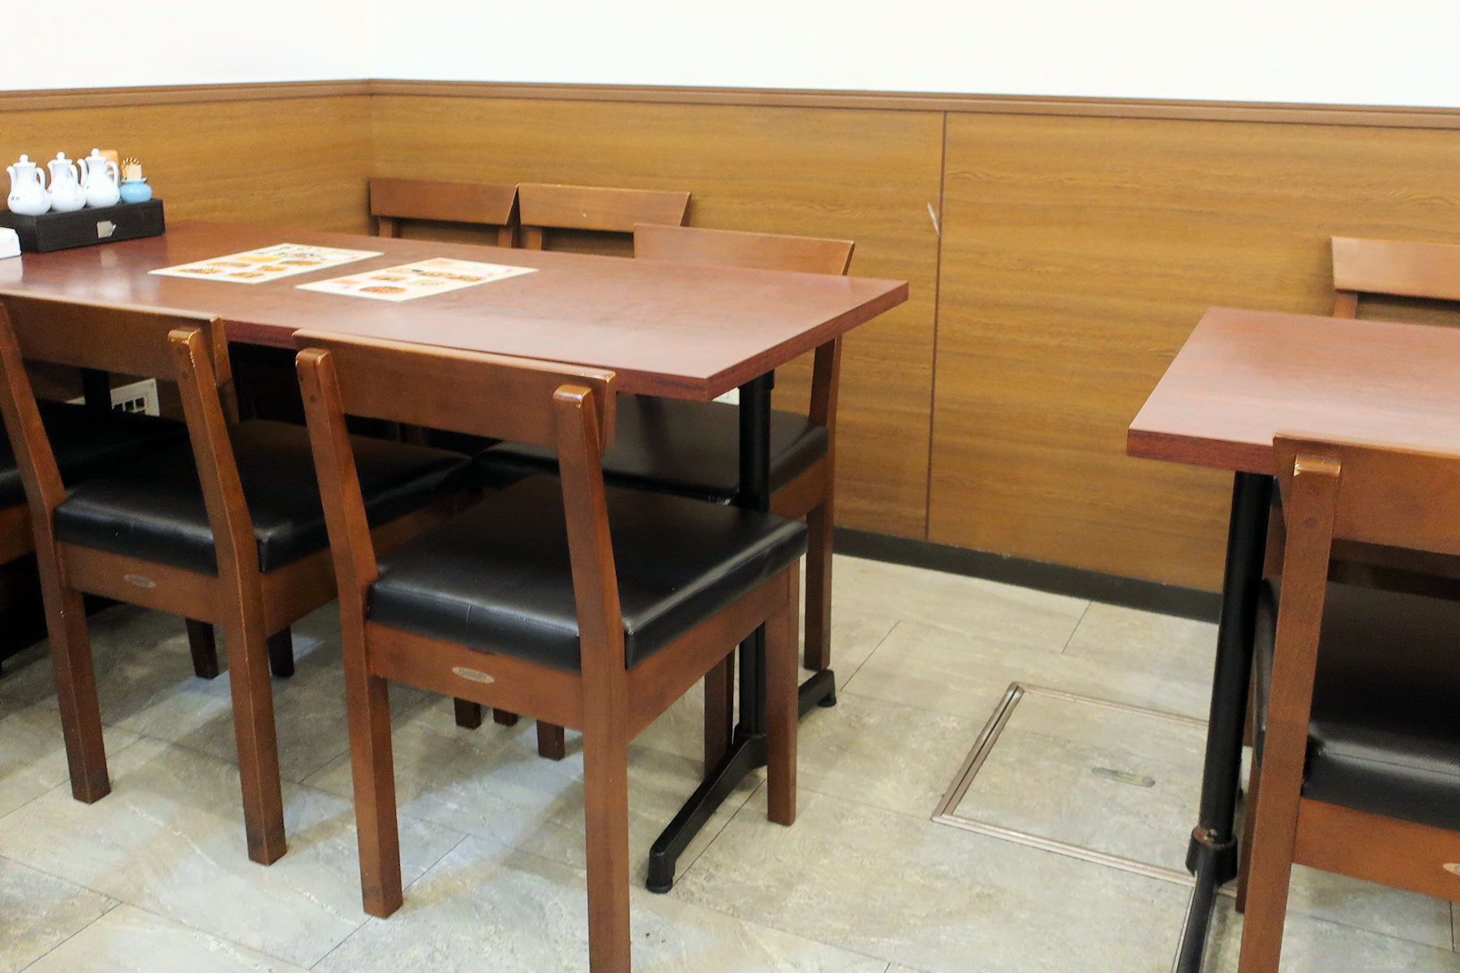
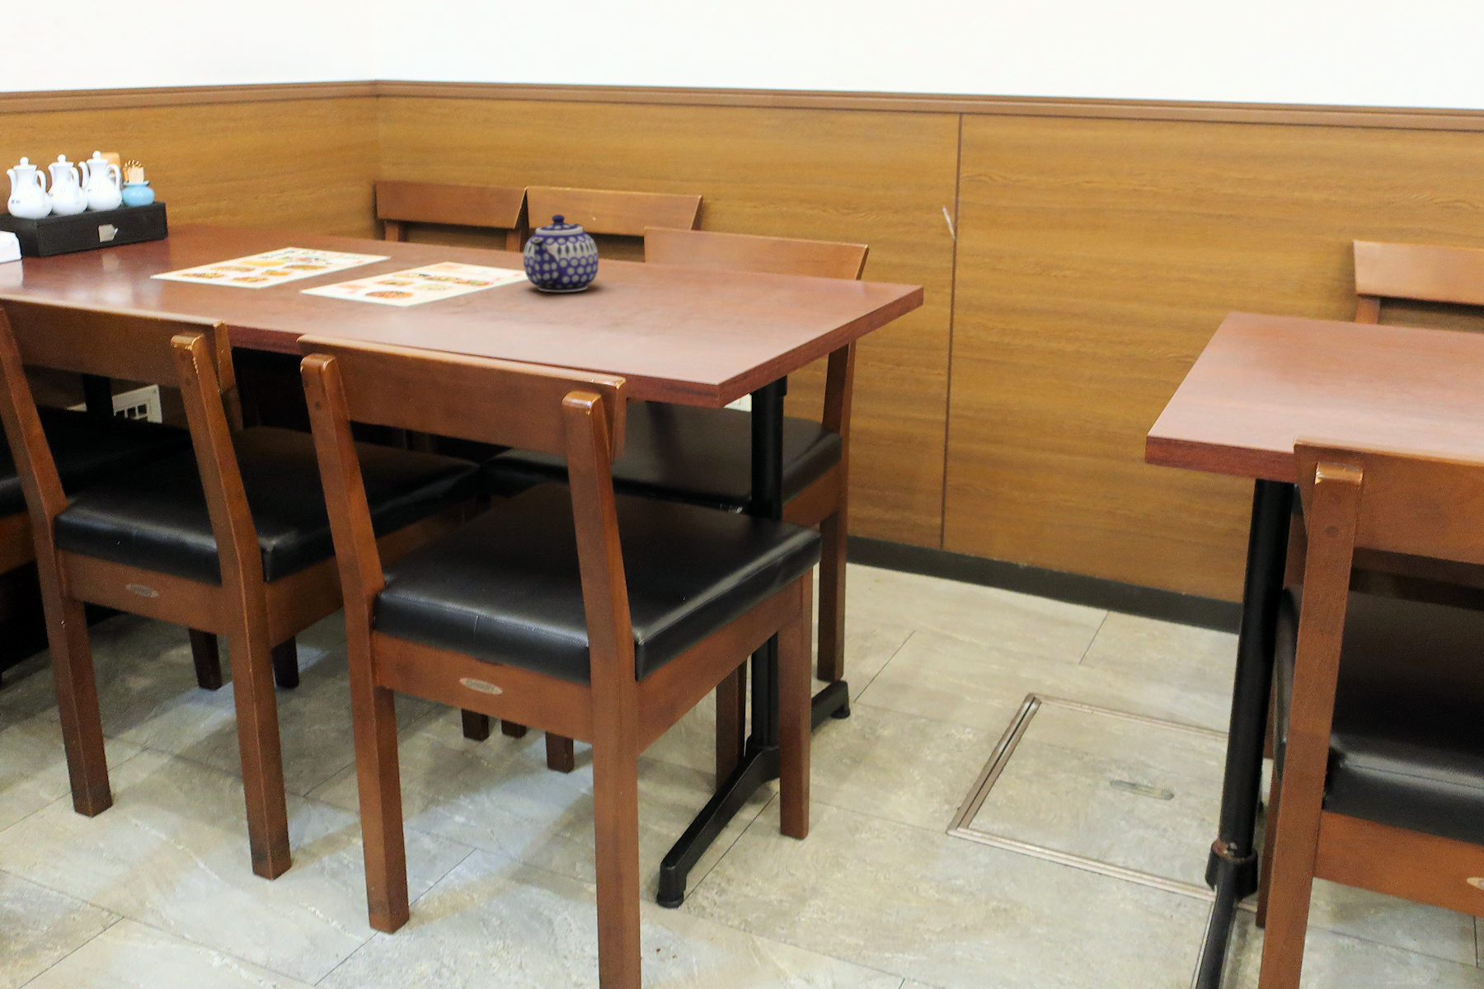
+ teapot [522,213,600,293]
